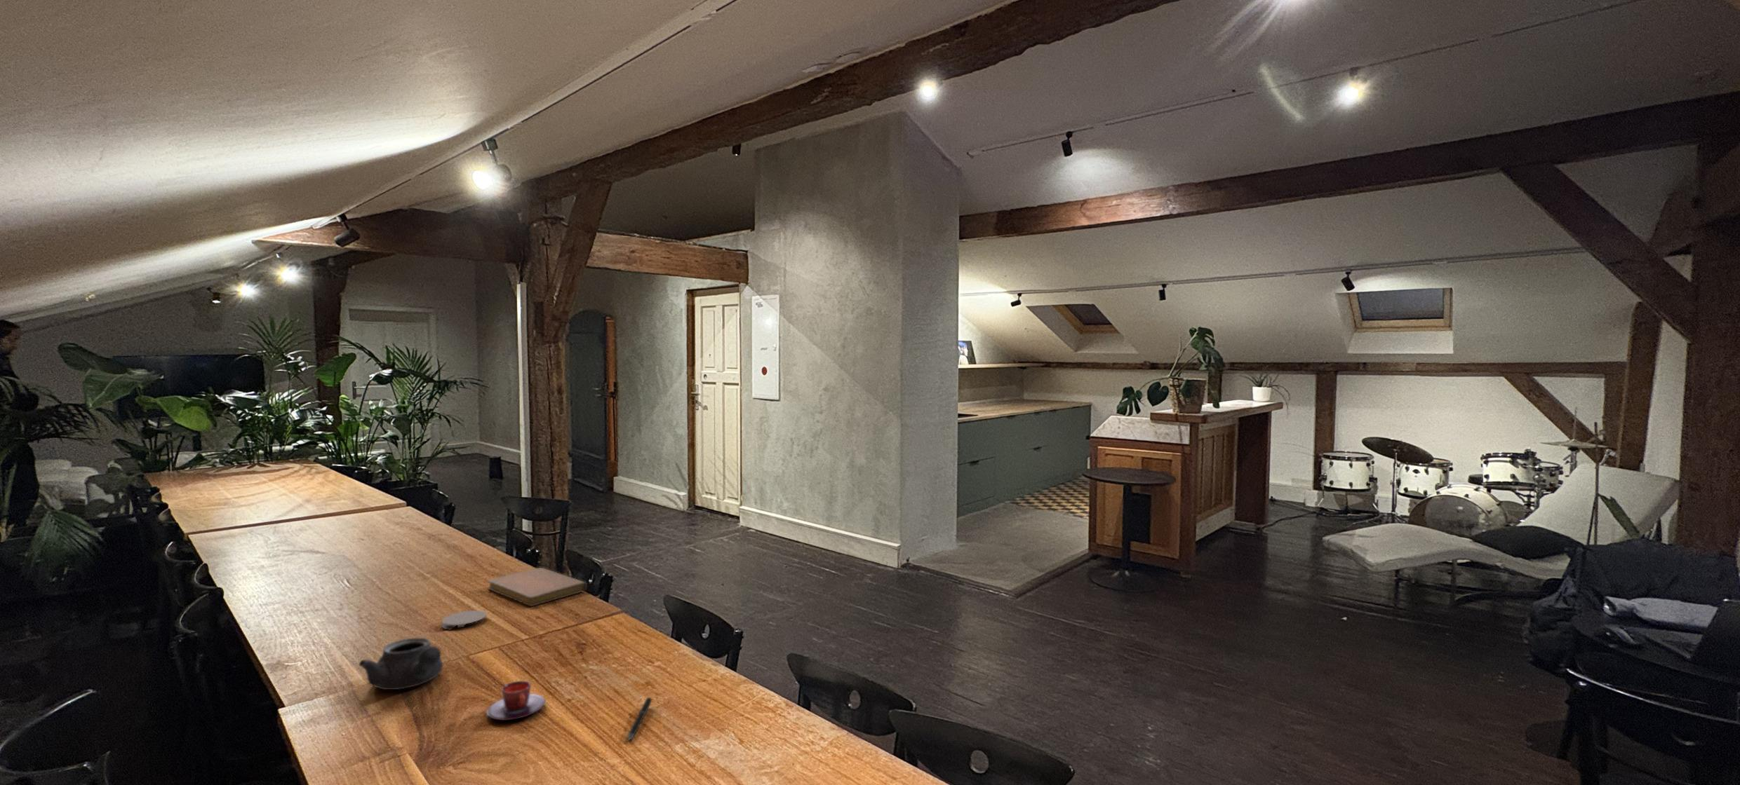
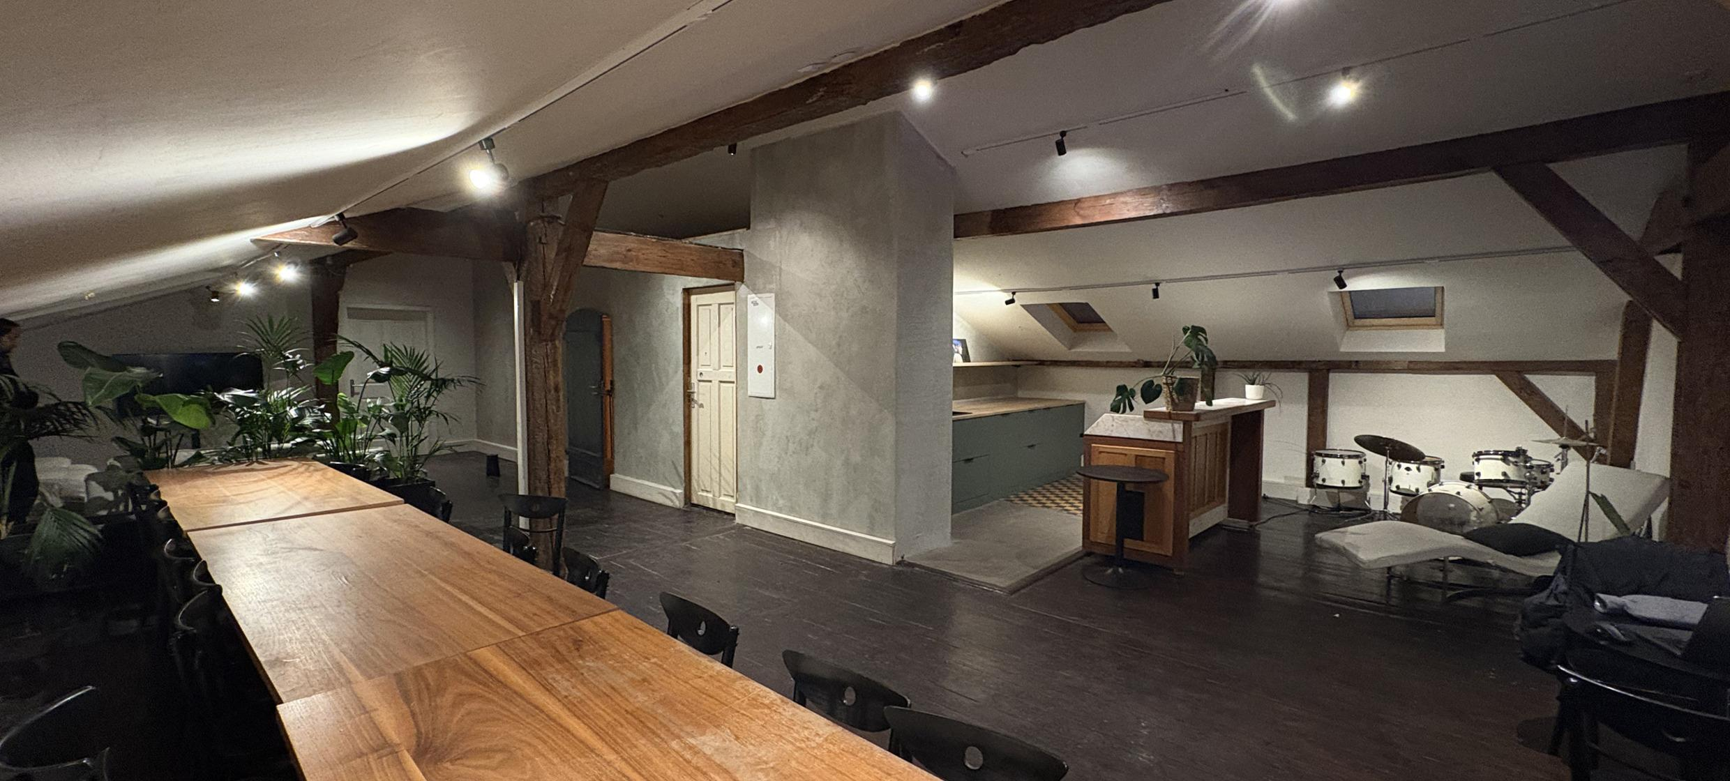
- coaster [442,610,487,631]
- notebook [487,567,588,606]
- pen [627,696,652,742]
- teapot [357,638,444,691]
- teacup [486,680,546,721]
